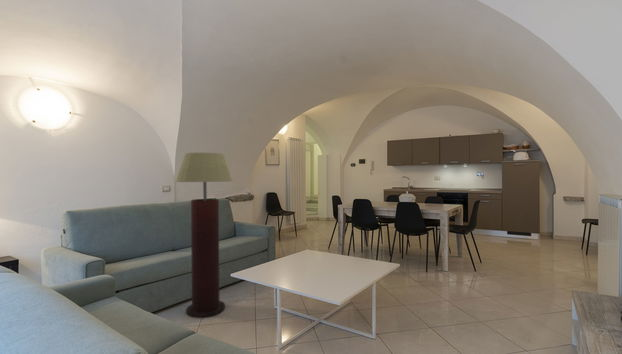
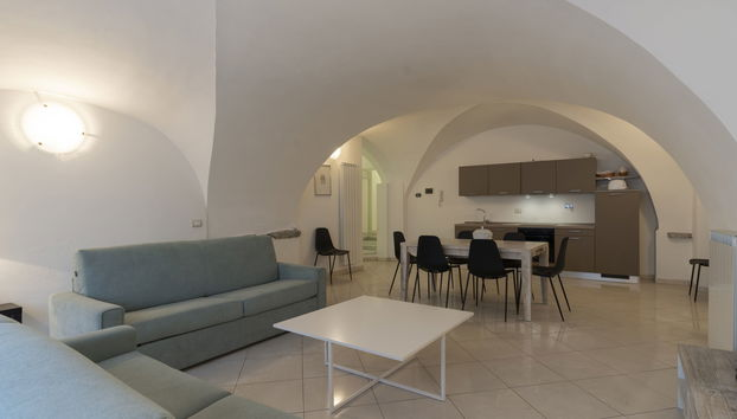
- floor lamp [175,152,234,319]
